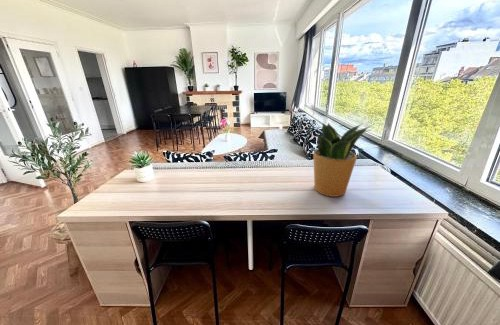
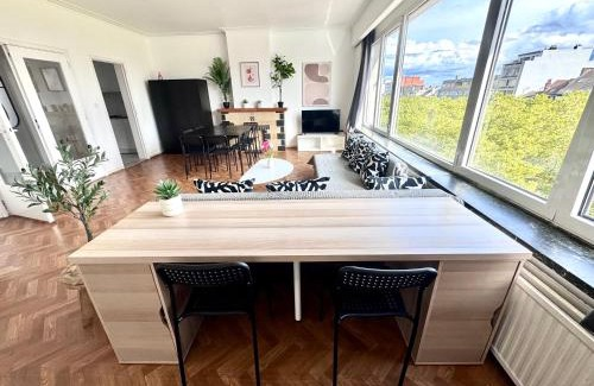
- potted plant [312,121,371,198]
